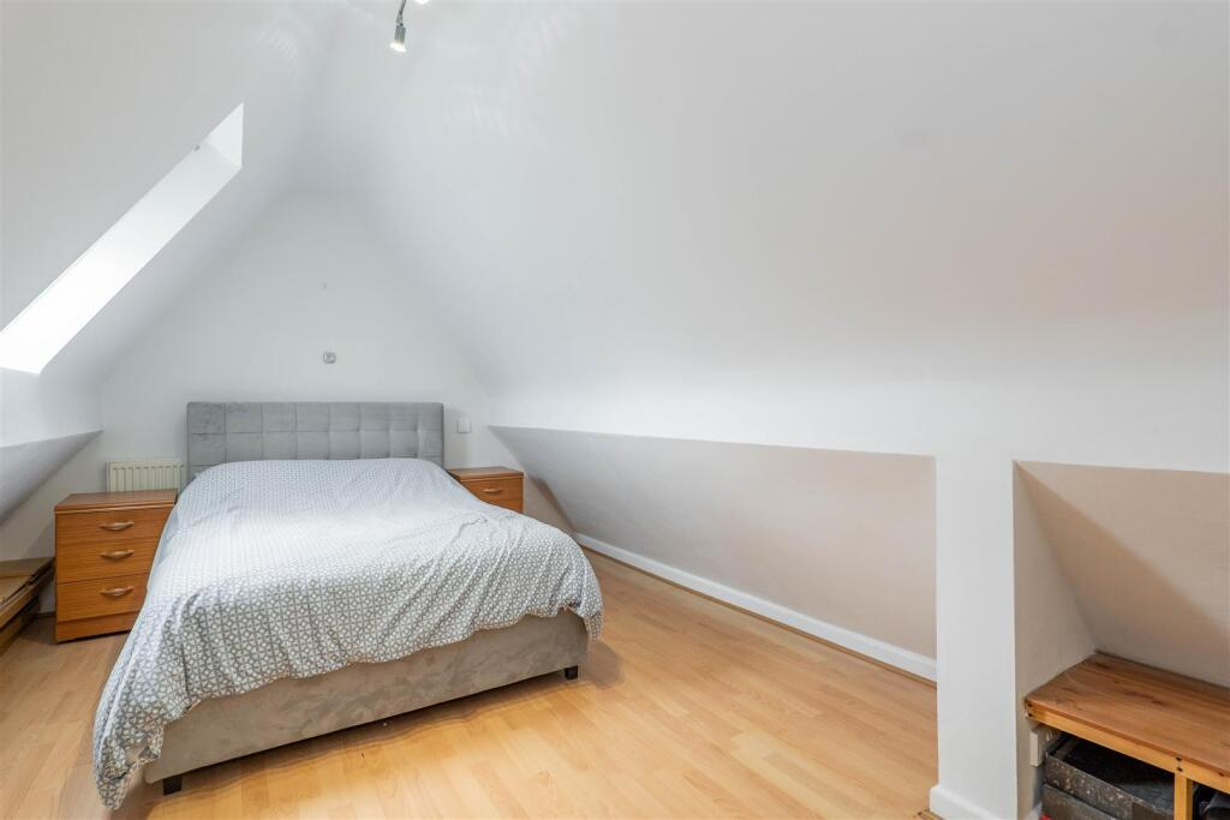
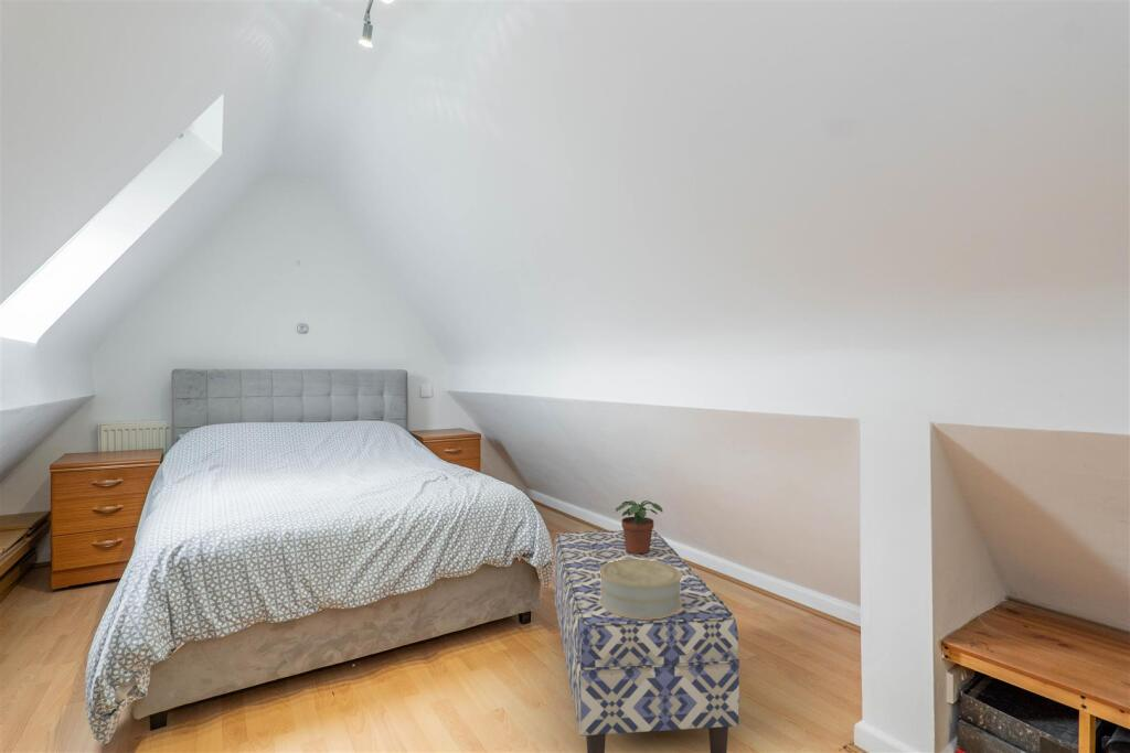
+ bench [553,529,740,753]
+ potted plant [615,499,664,555]
+ decorative box [600,559,682,620]
